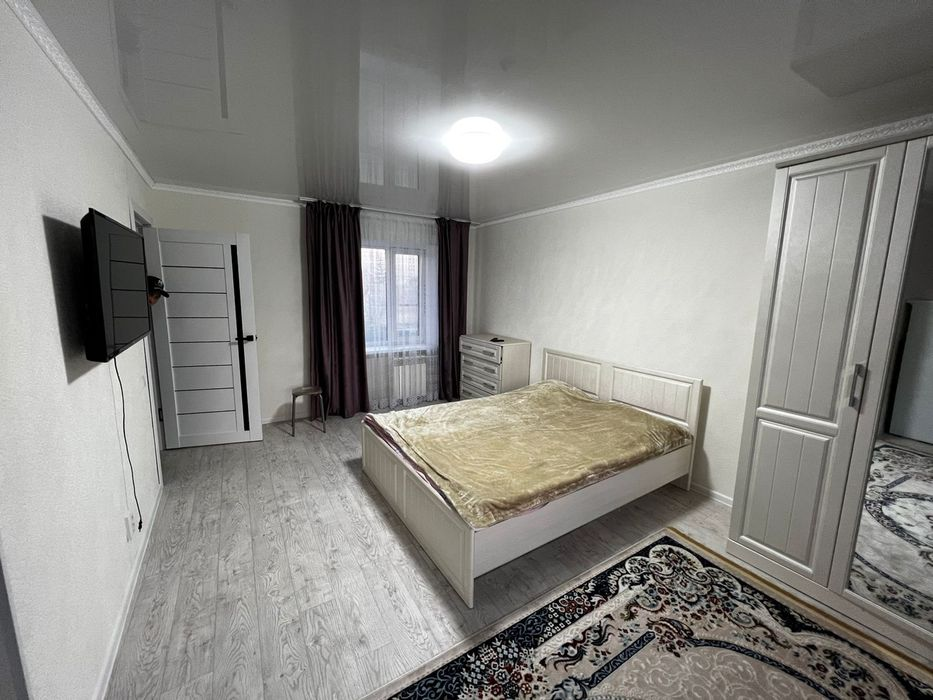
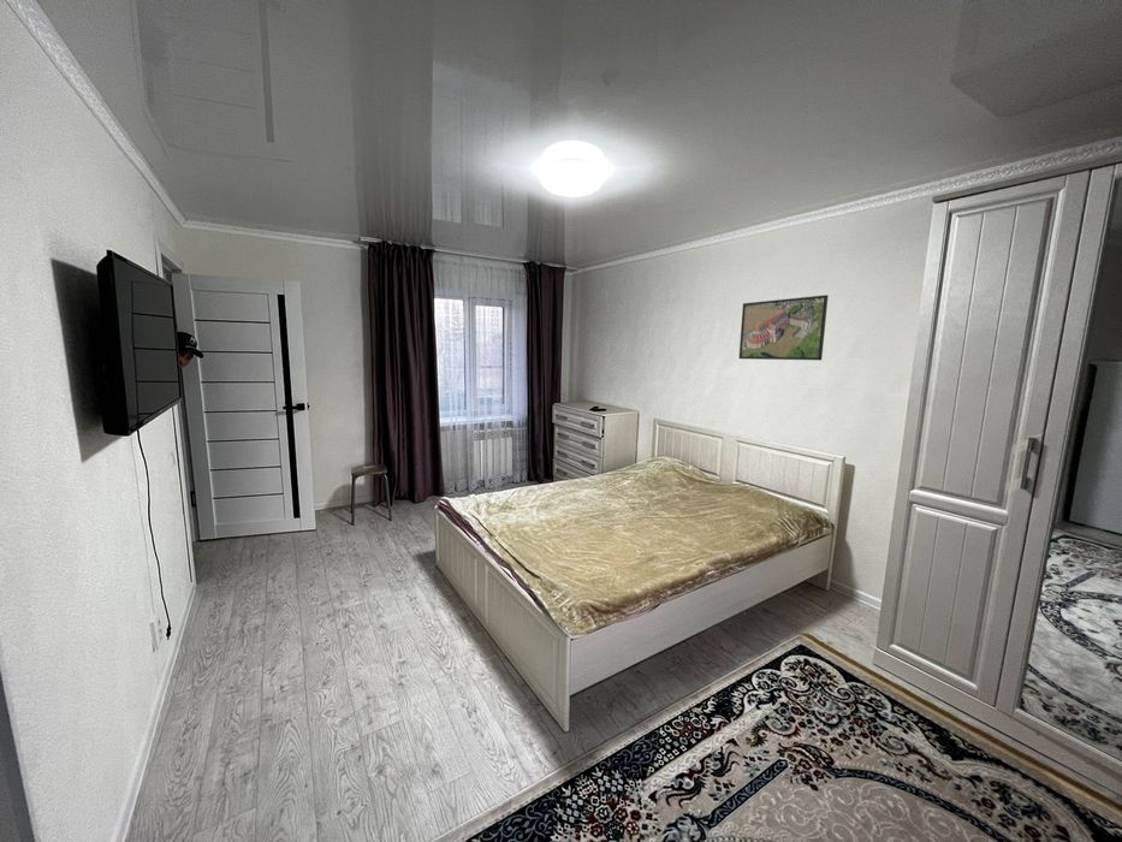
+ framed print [738,293,830,361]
